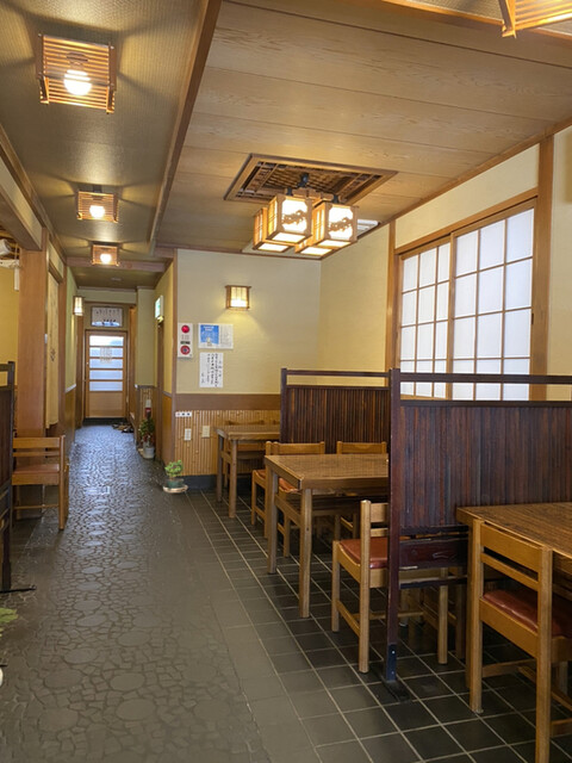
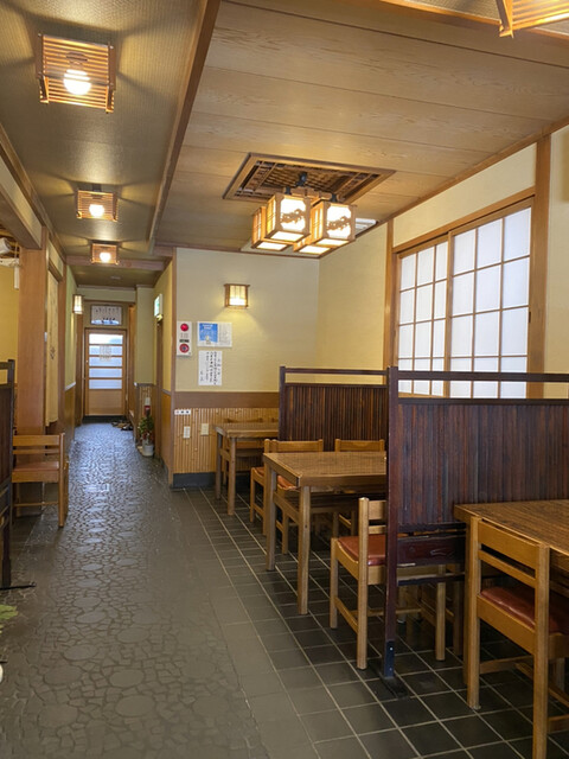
- potted plant [162,459,188,494]
